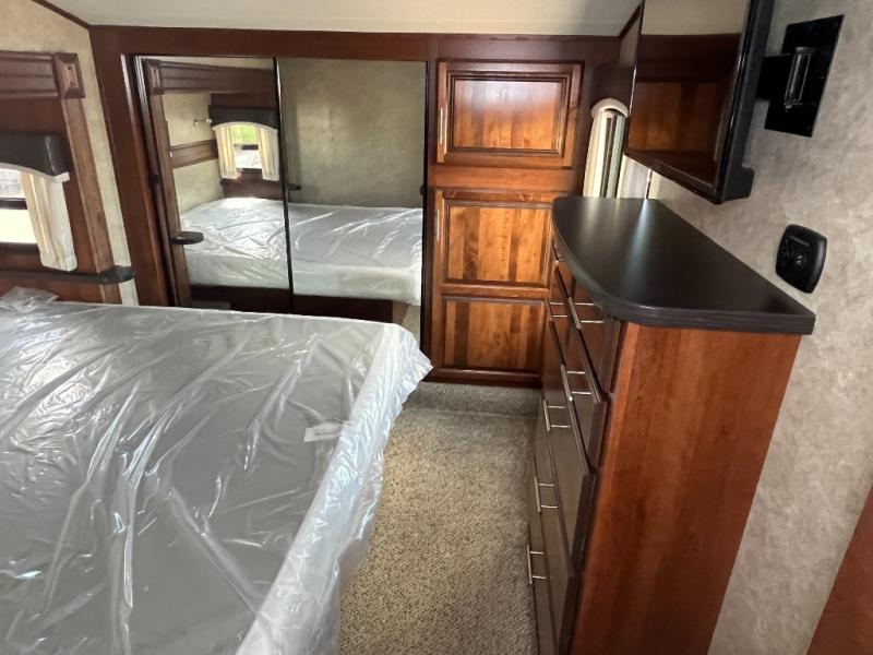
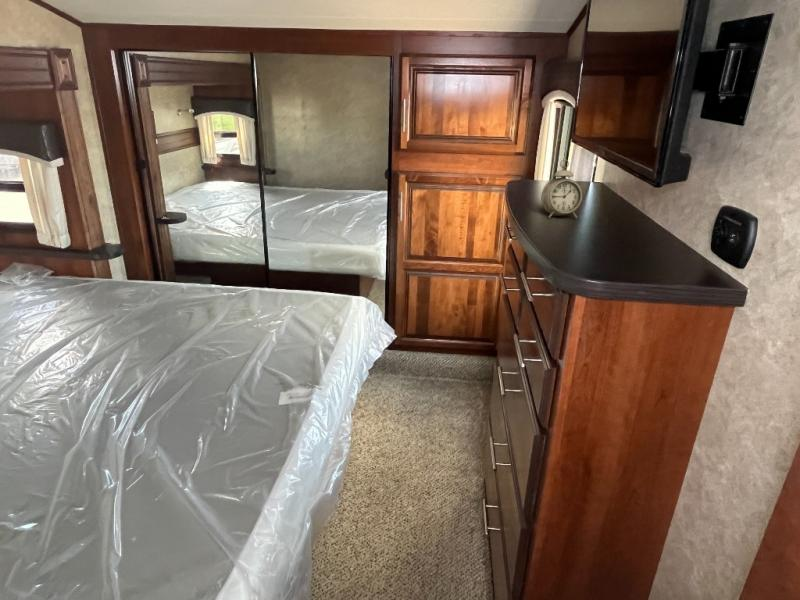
+ alarm clock [540,158,583,219]
